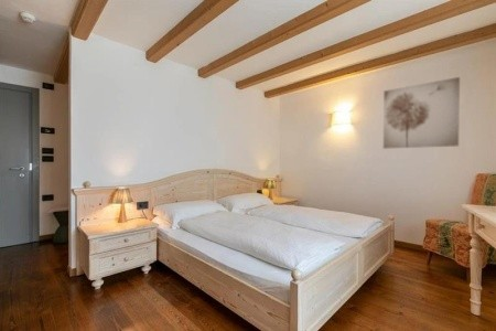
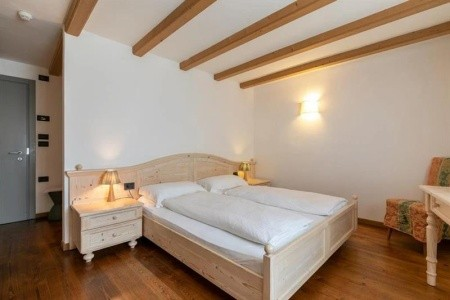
- wall art [382,76,461,150]
